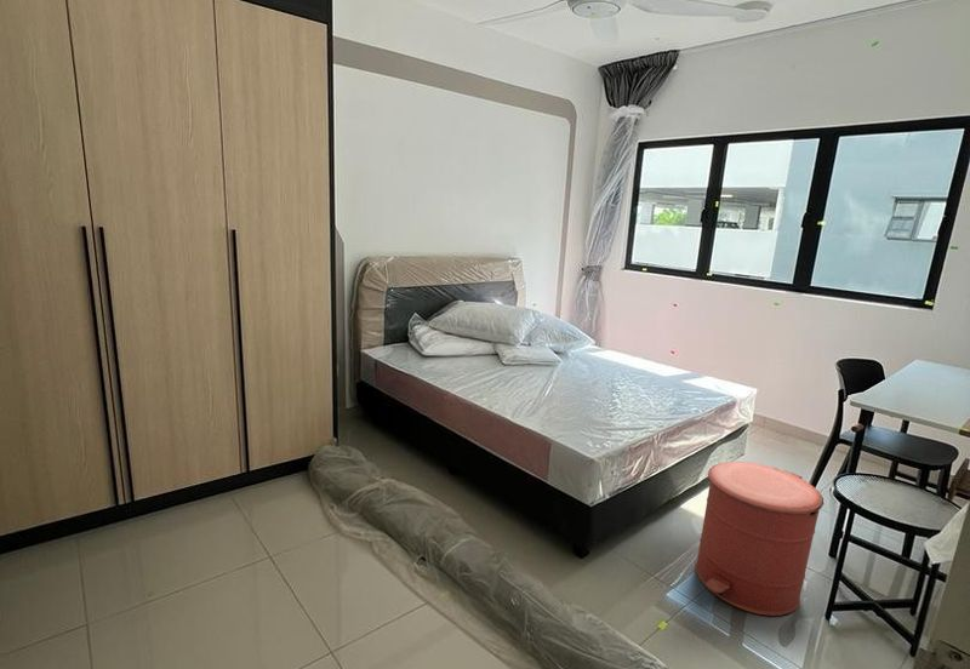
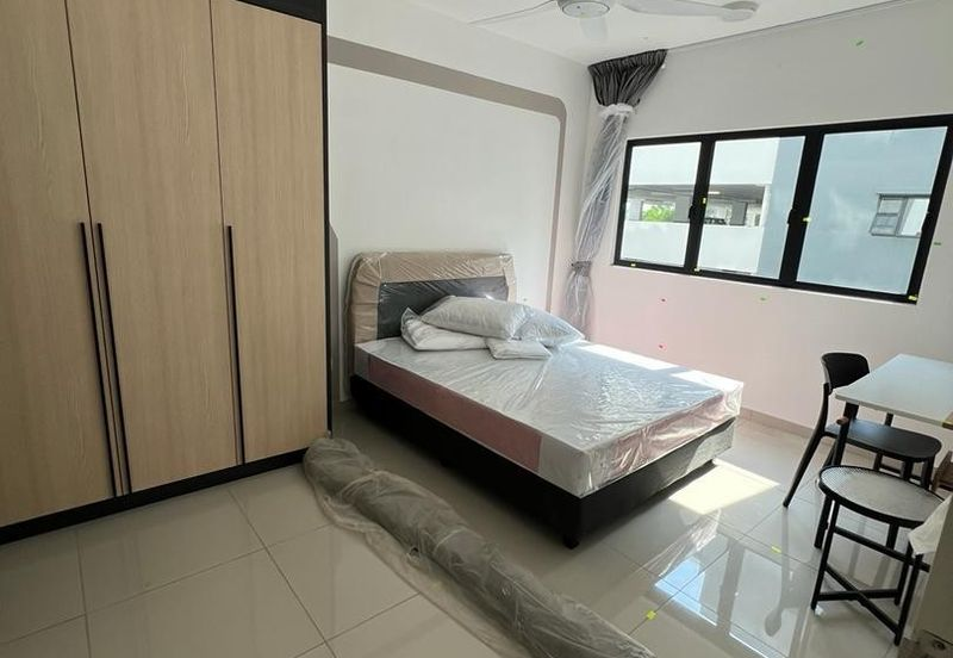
- trash can [695,461,824,617]
